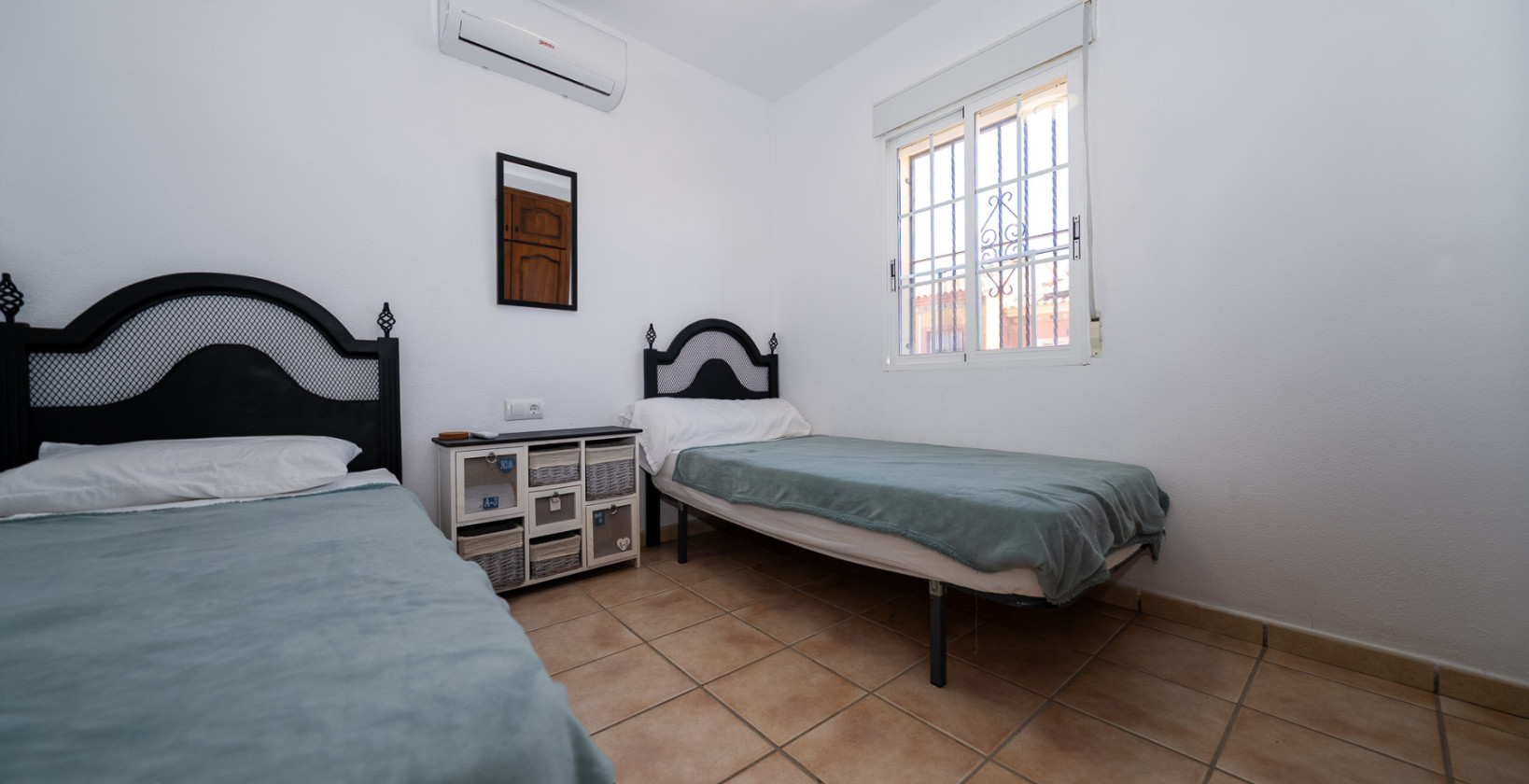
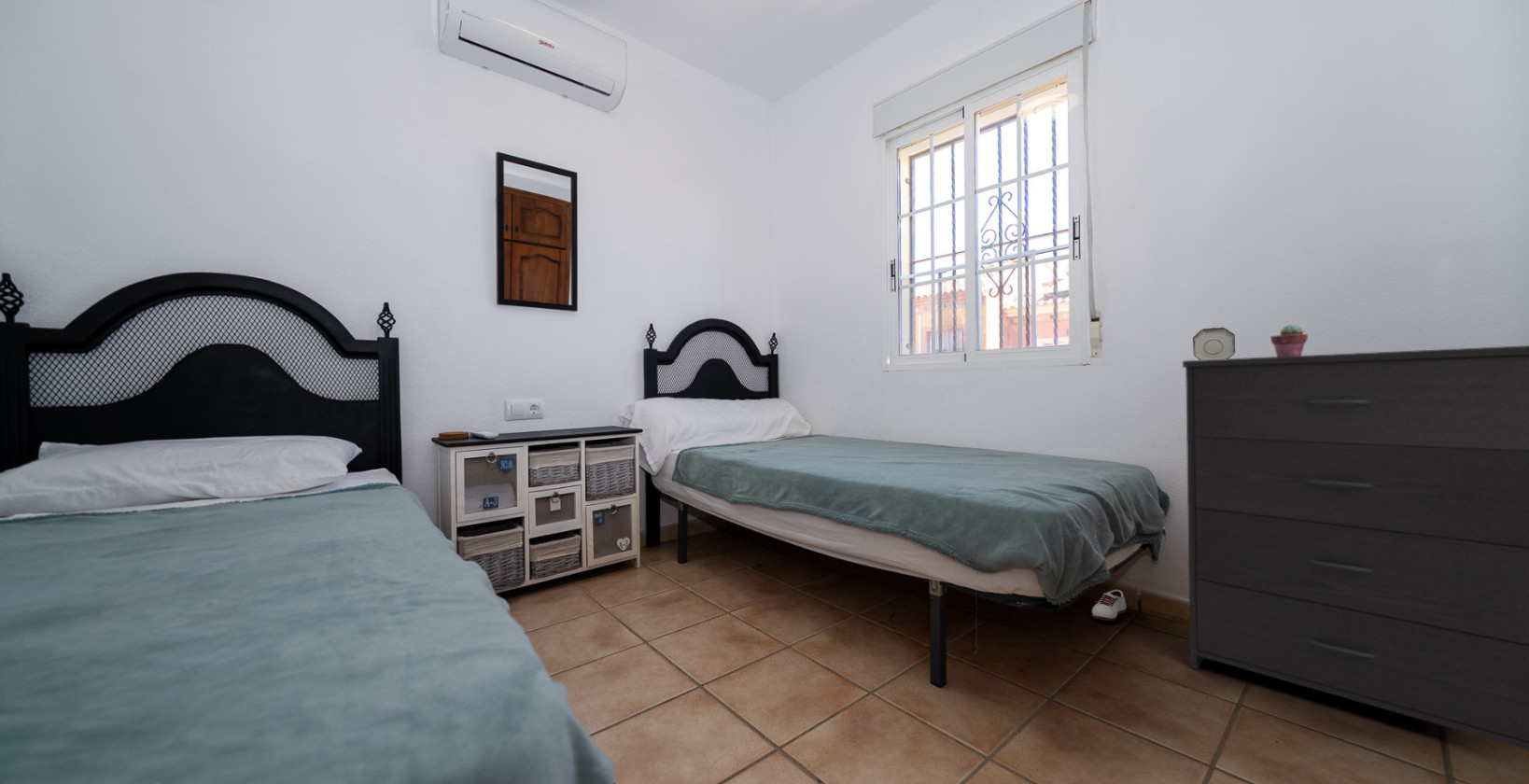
+ shoe [1091,589,1127,622]
+ jewelry box [1192,327,1236,360]
+ potted succulent [1269,324,1309,357]
+ dresser [1182,344,1529,751]
